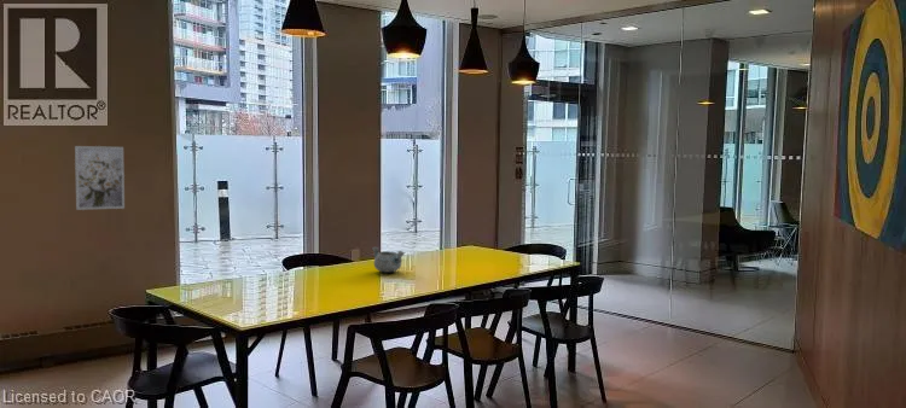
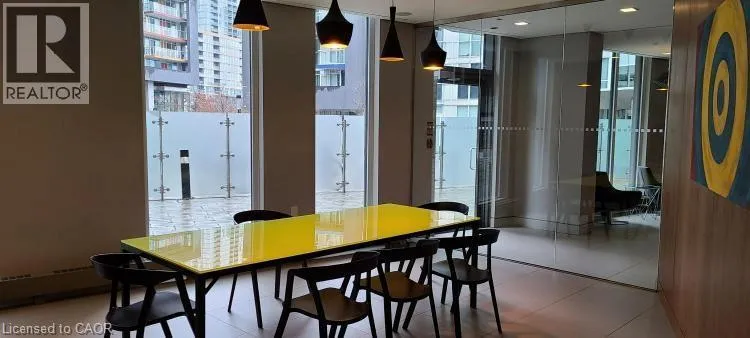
- decorative bowl [371,245,406,274]
- wall art [74,145,126,211]
